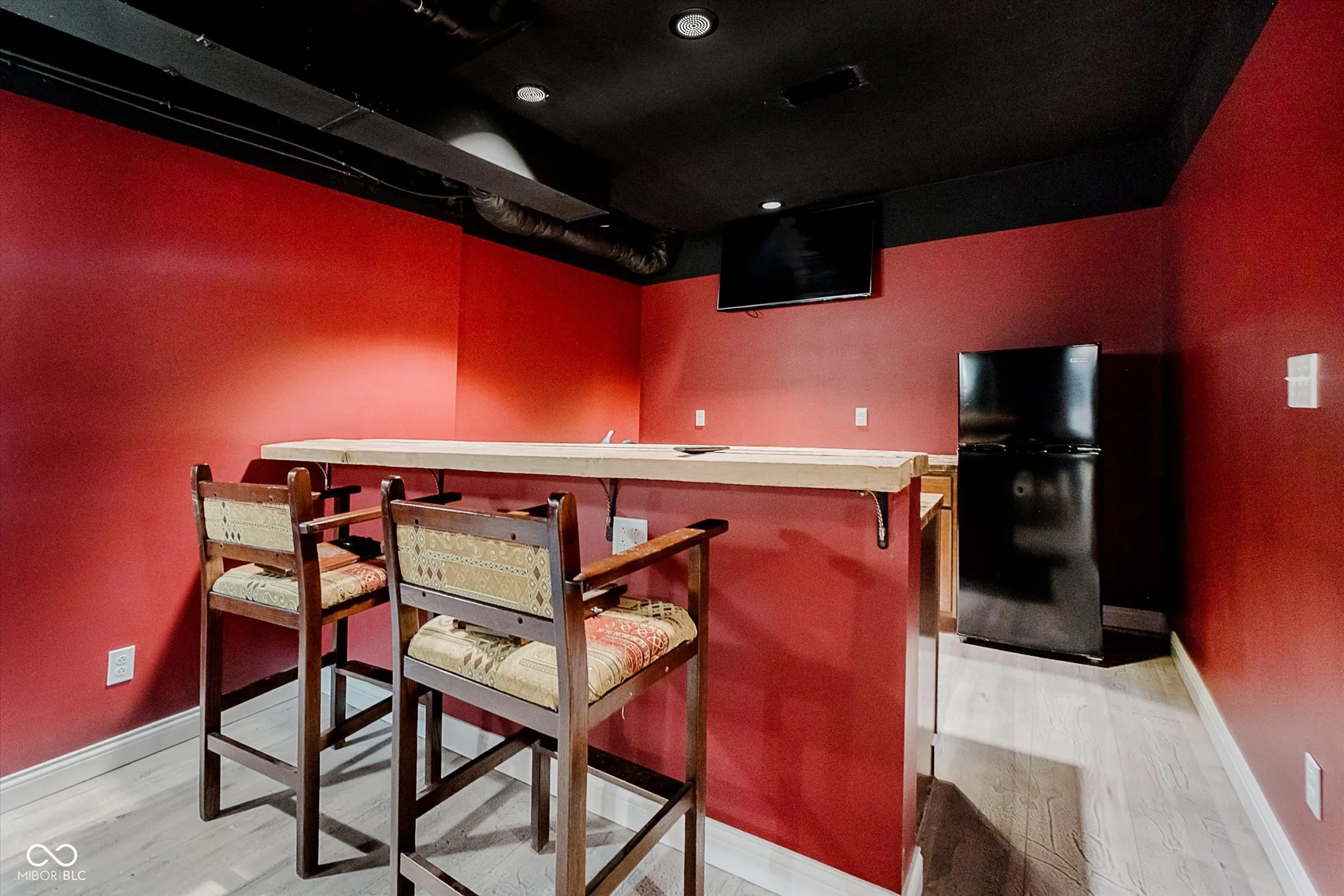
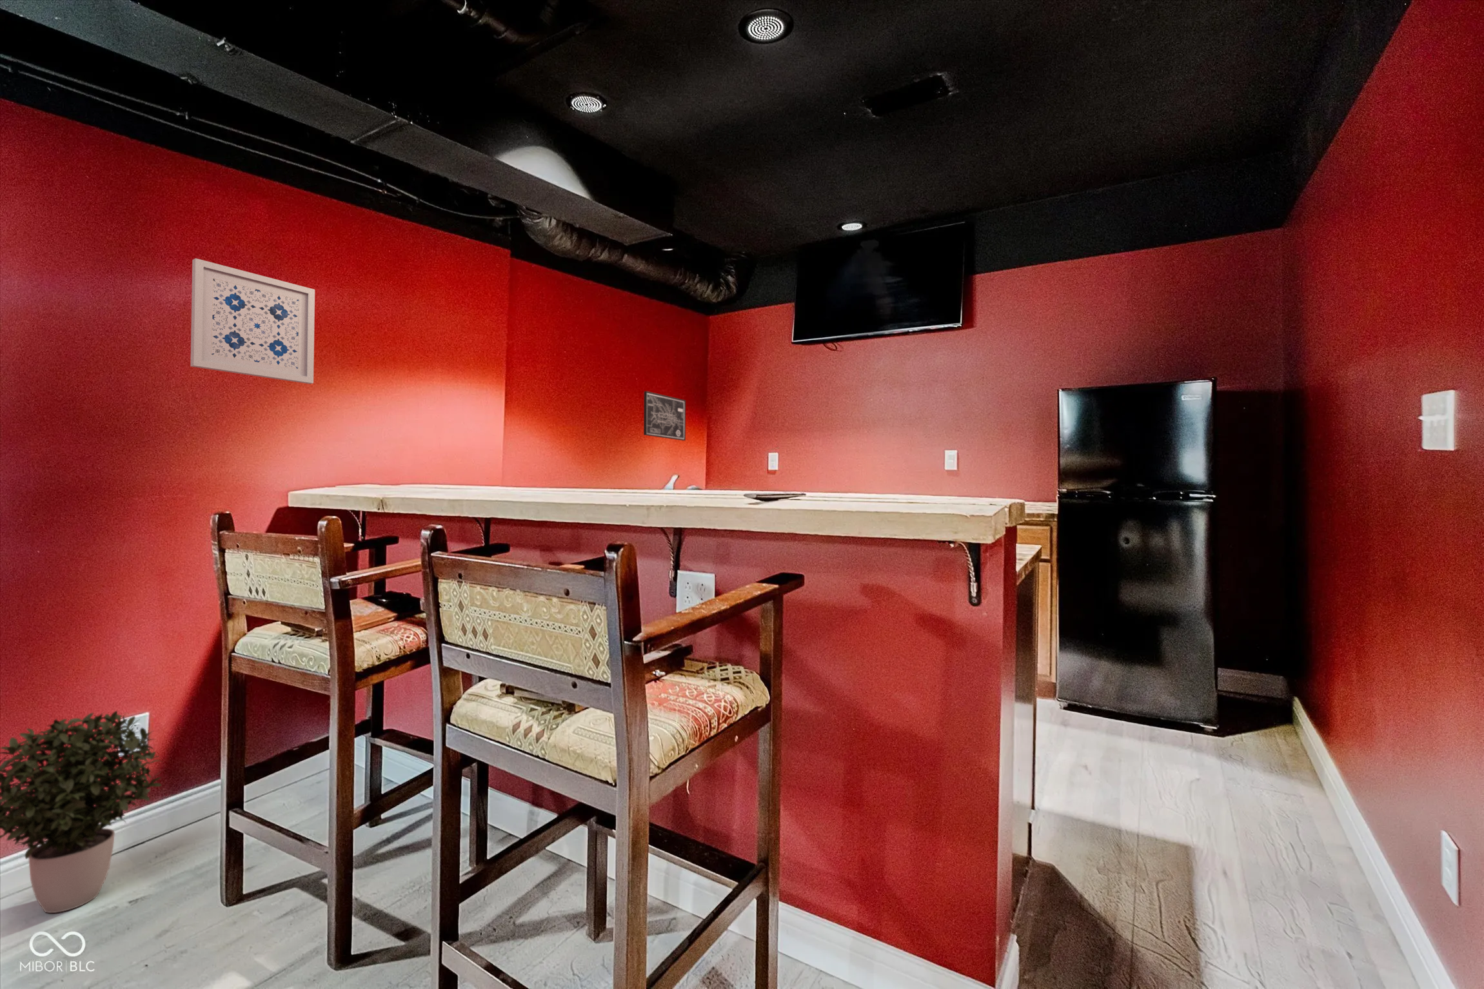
+ wall art [643,391,686,442]
+ potted plant [0,710,163,914]
+ wall art [190,258,316,384]
